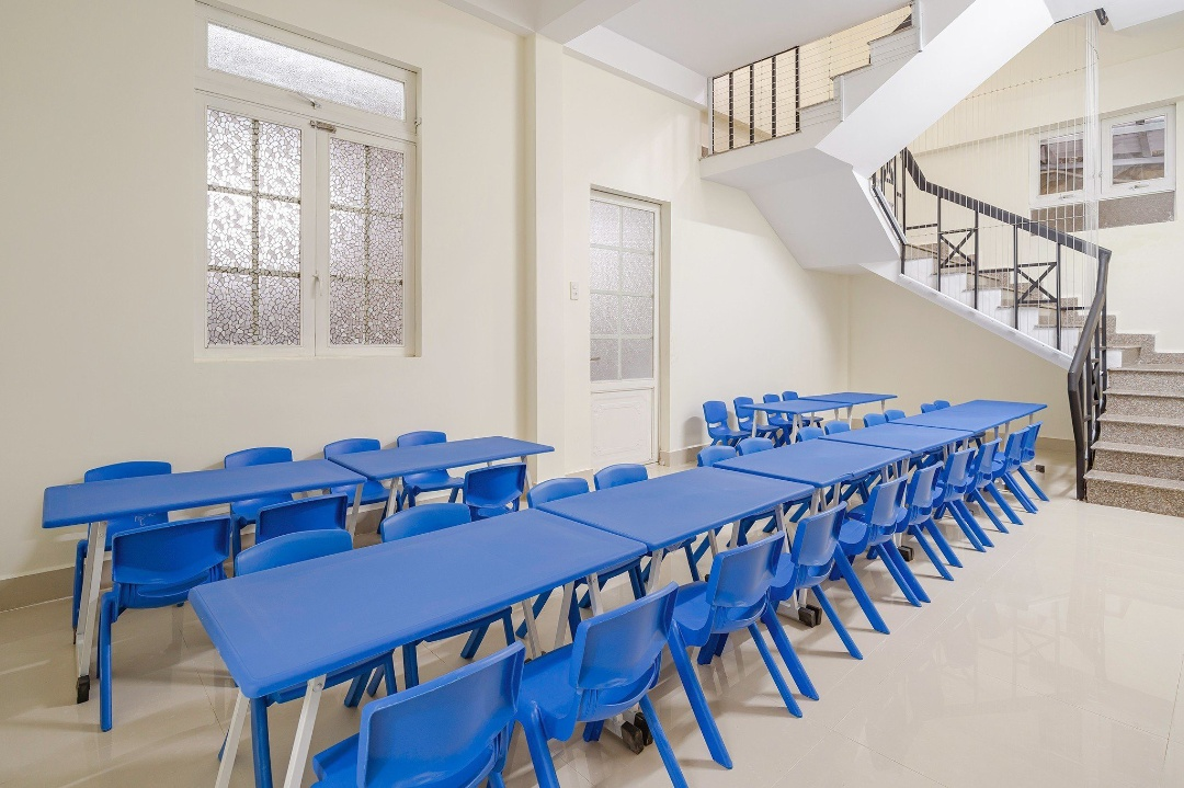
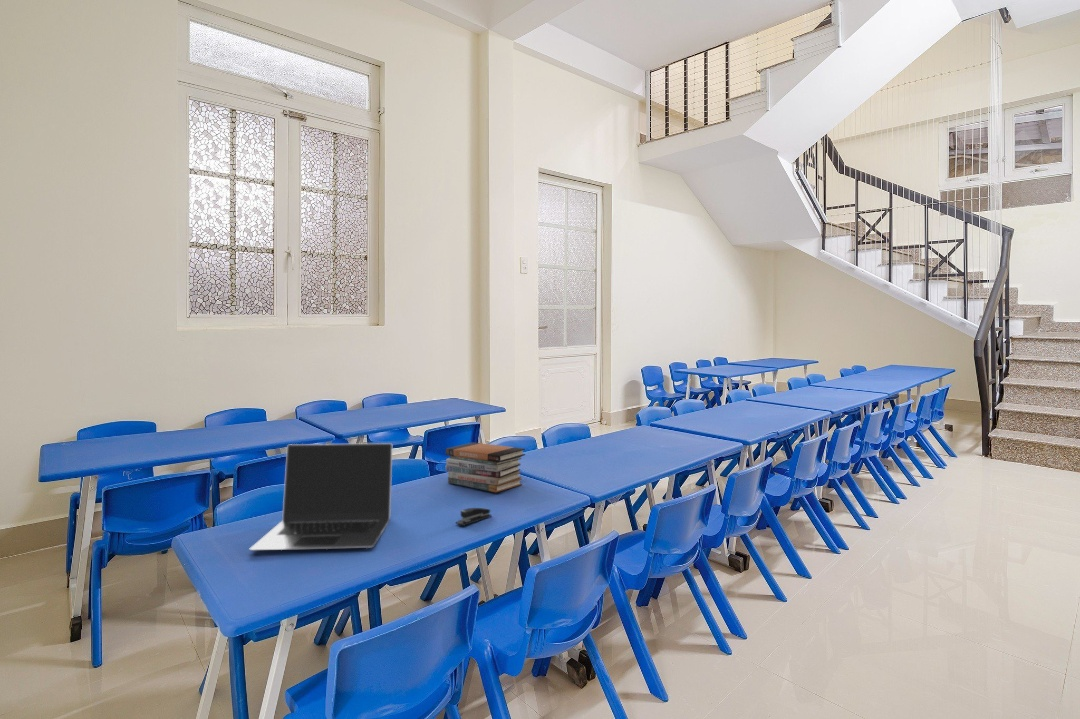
+ book stack [444,442,526,493]
+ laptop [248,442,393,551]
+ stapler [455,507,493,527]
